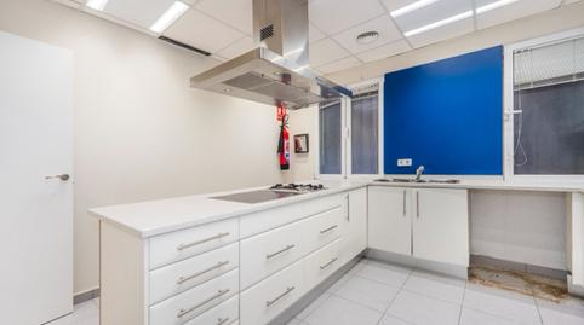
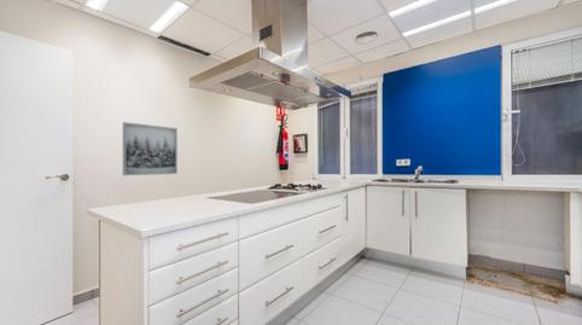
+ wall art [122,121,179,176]
